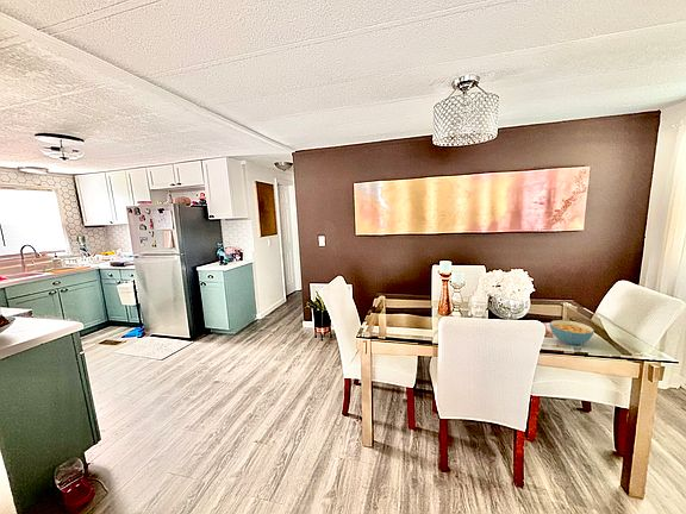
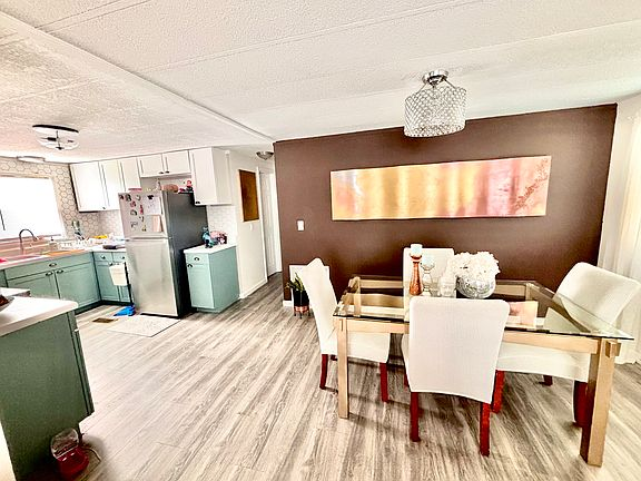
- cereal bowl [549,319,595,346]
